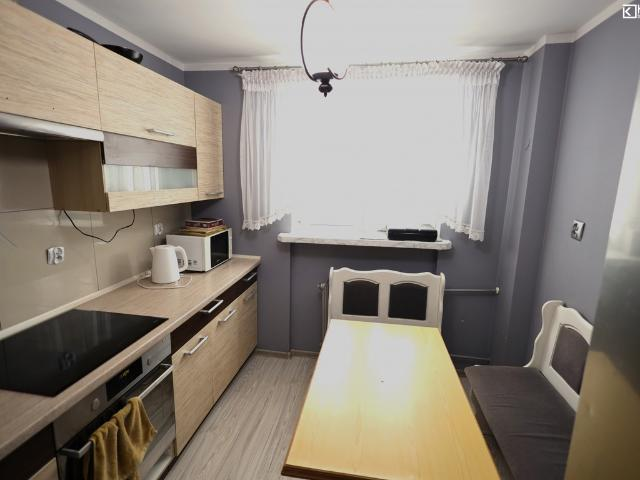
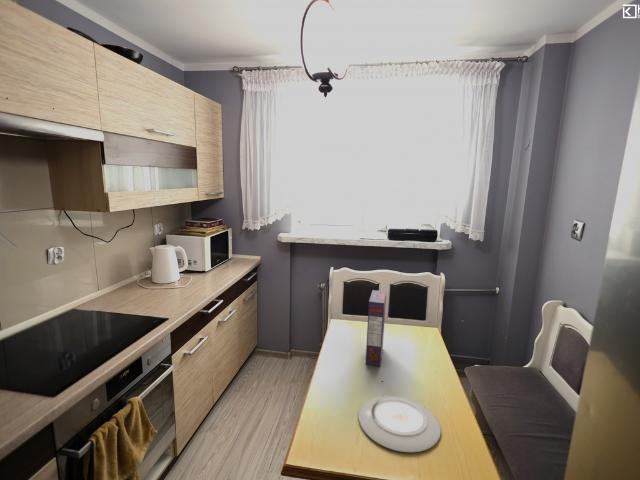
+ plate [358,395,442,453]
+ cereal box [365,289,387,367]
